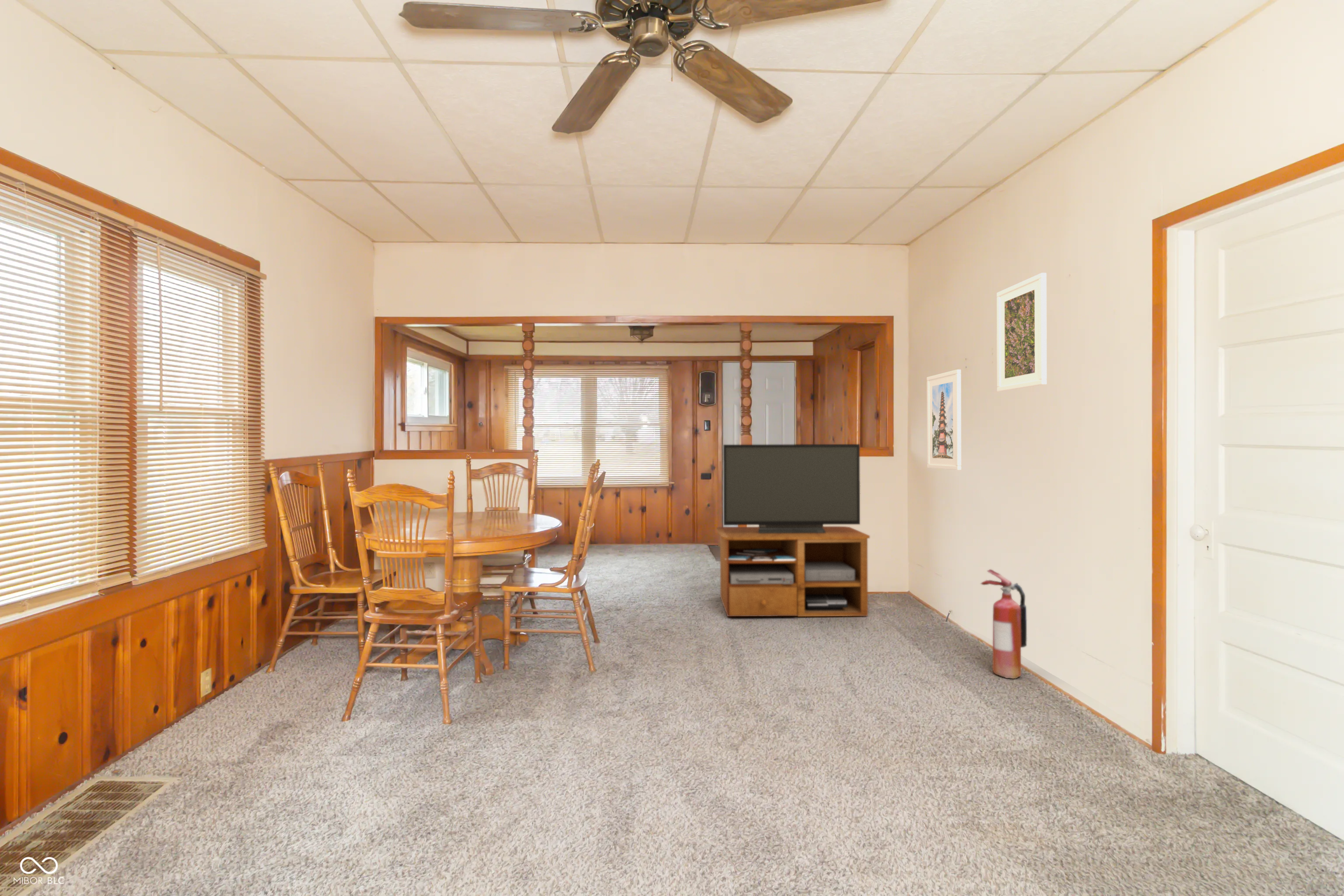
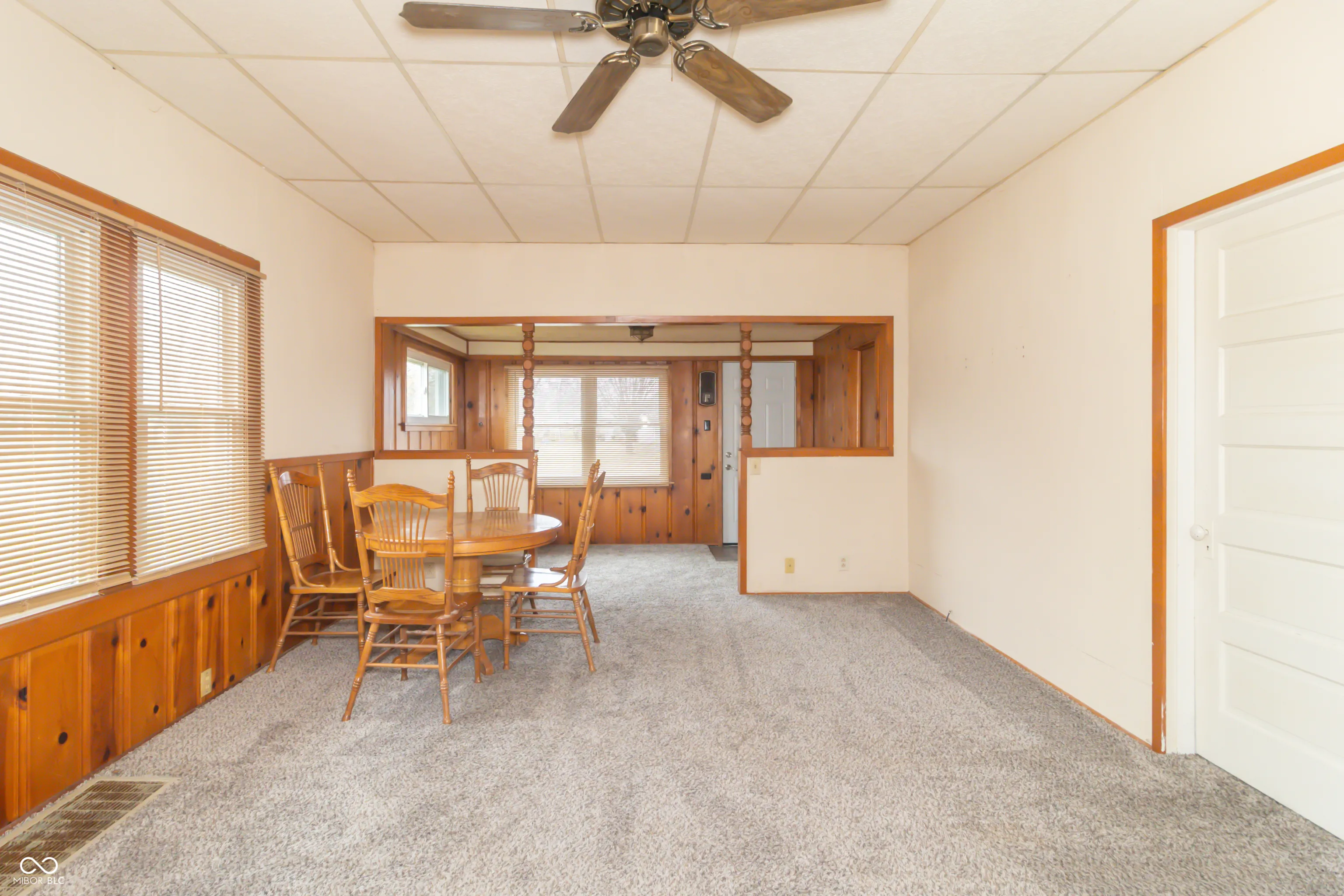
- fire extinguisher [980,569,1027,679]
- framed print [927,369,962,471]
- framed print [996,272,1047,392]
- tv stand [716,444,870,617]
